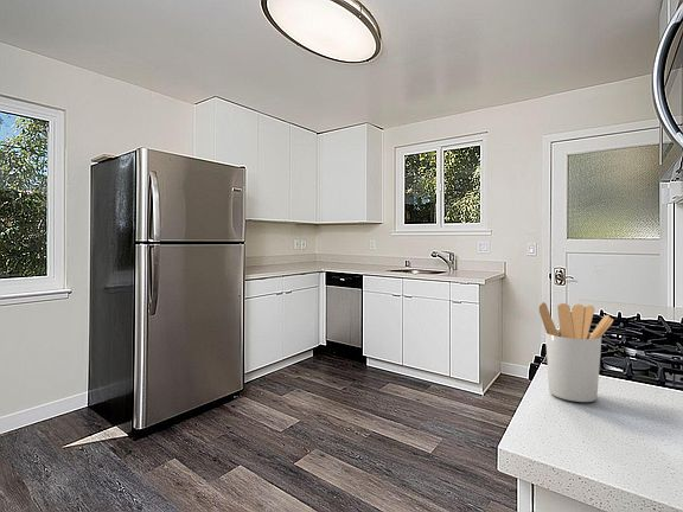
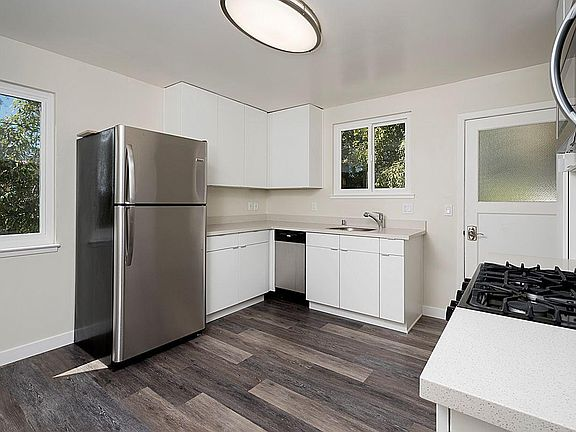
- utensil holder [538,301,614,403]
